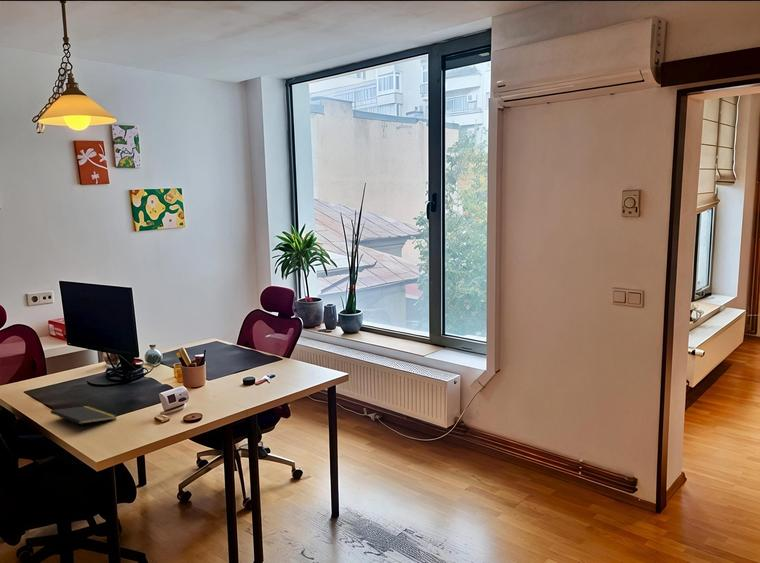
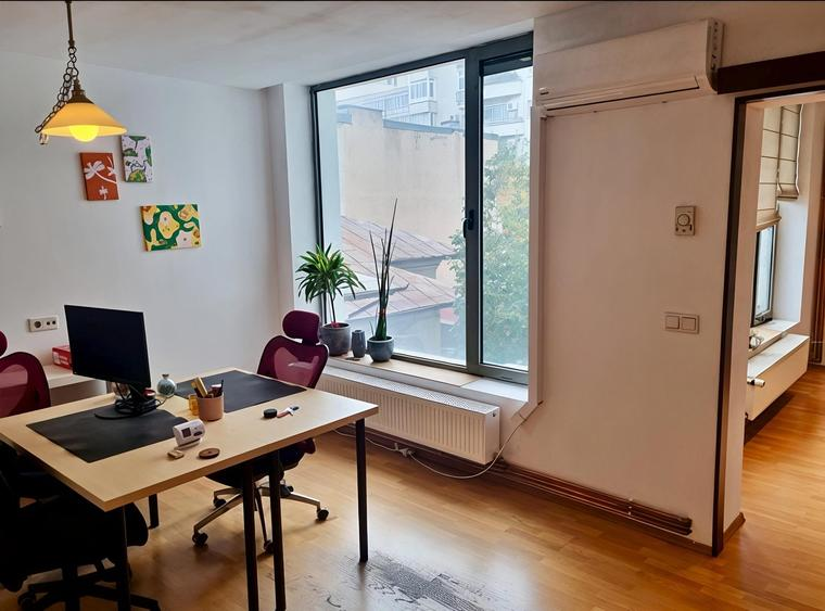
- notepad [50,405,118,433]
